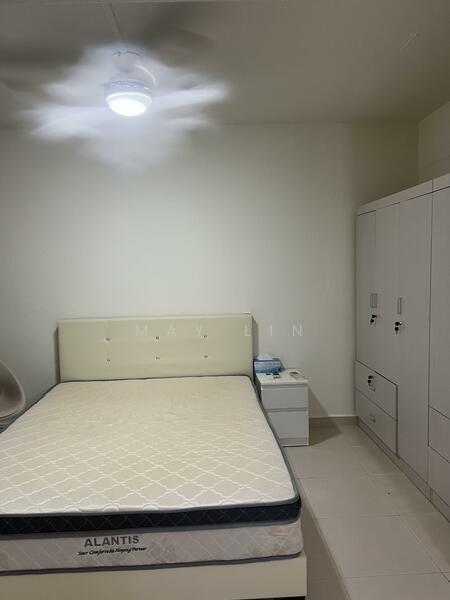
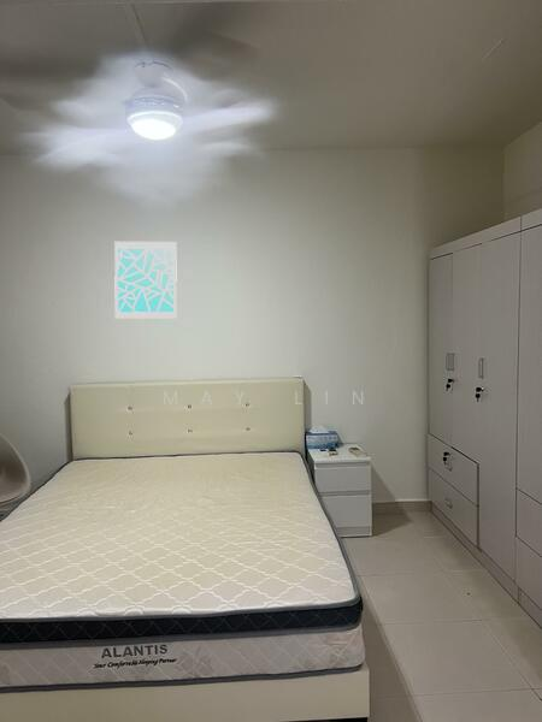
+ wall art [113,241,178,320]
